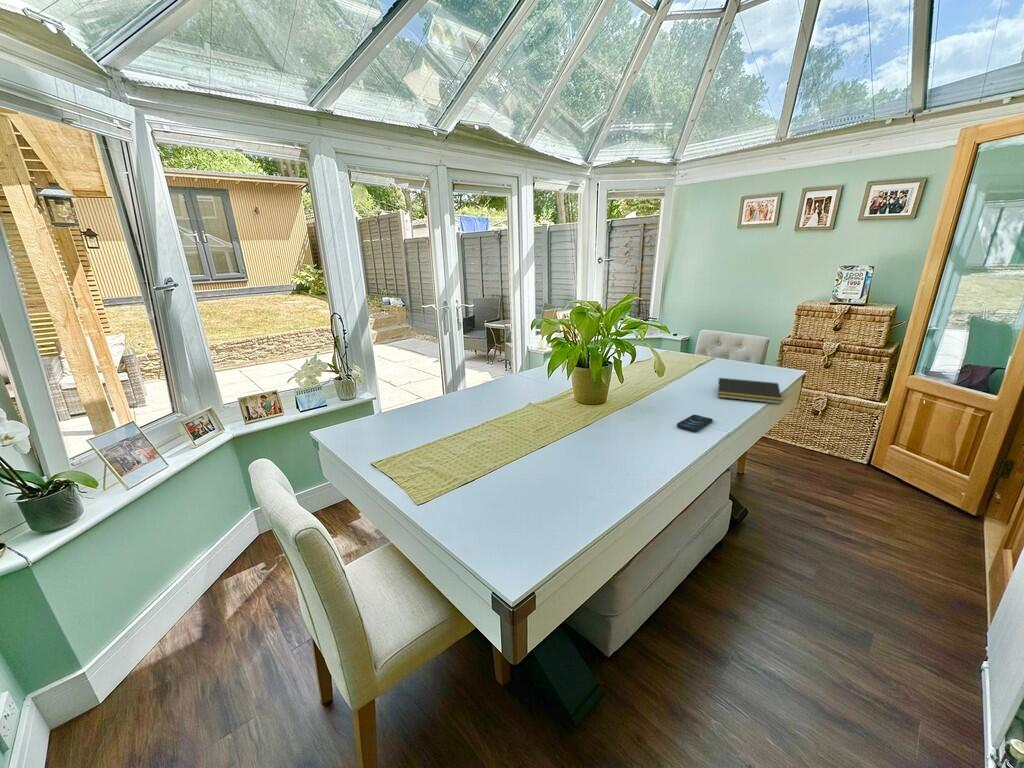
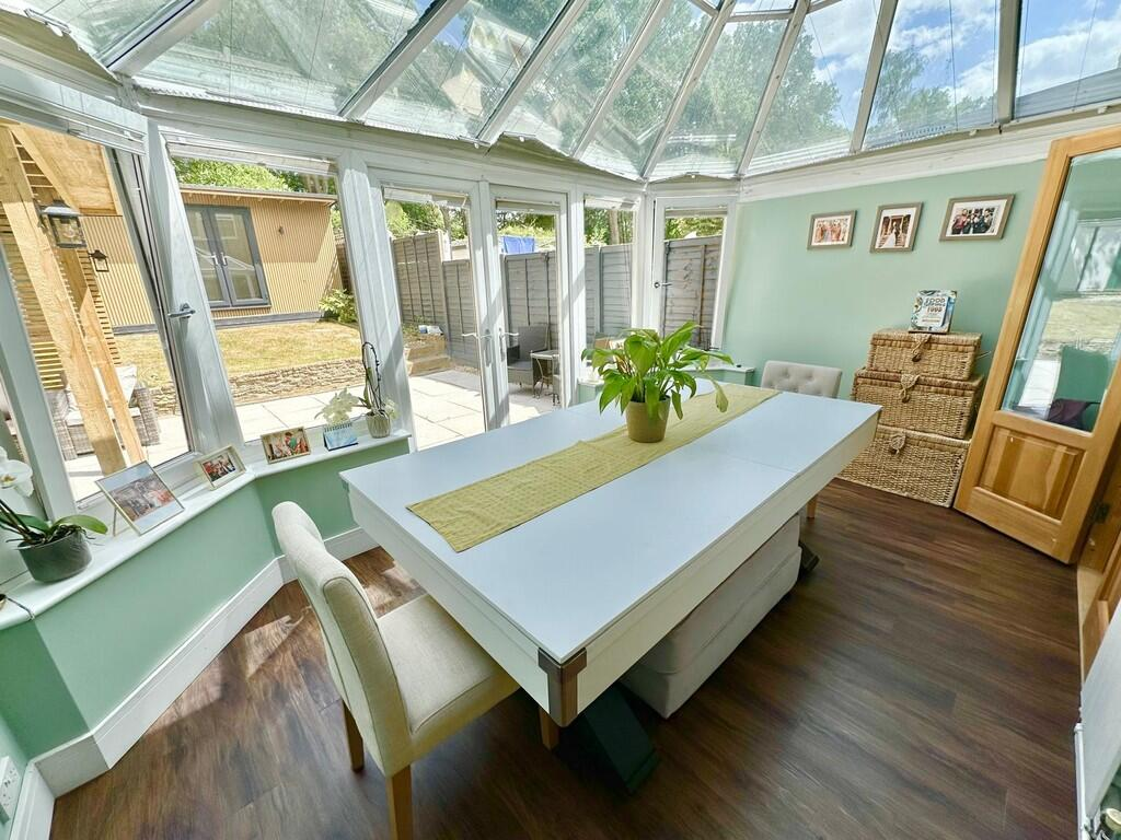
- notepad [715,377,783,405]
- smartphone [676,414,714,432]
